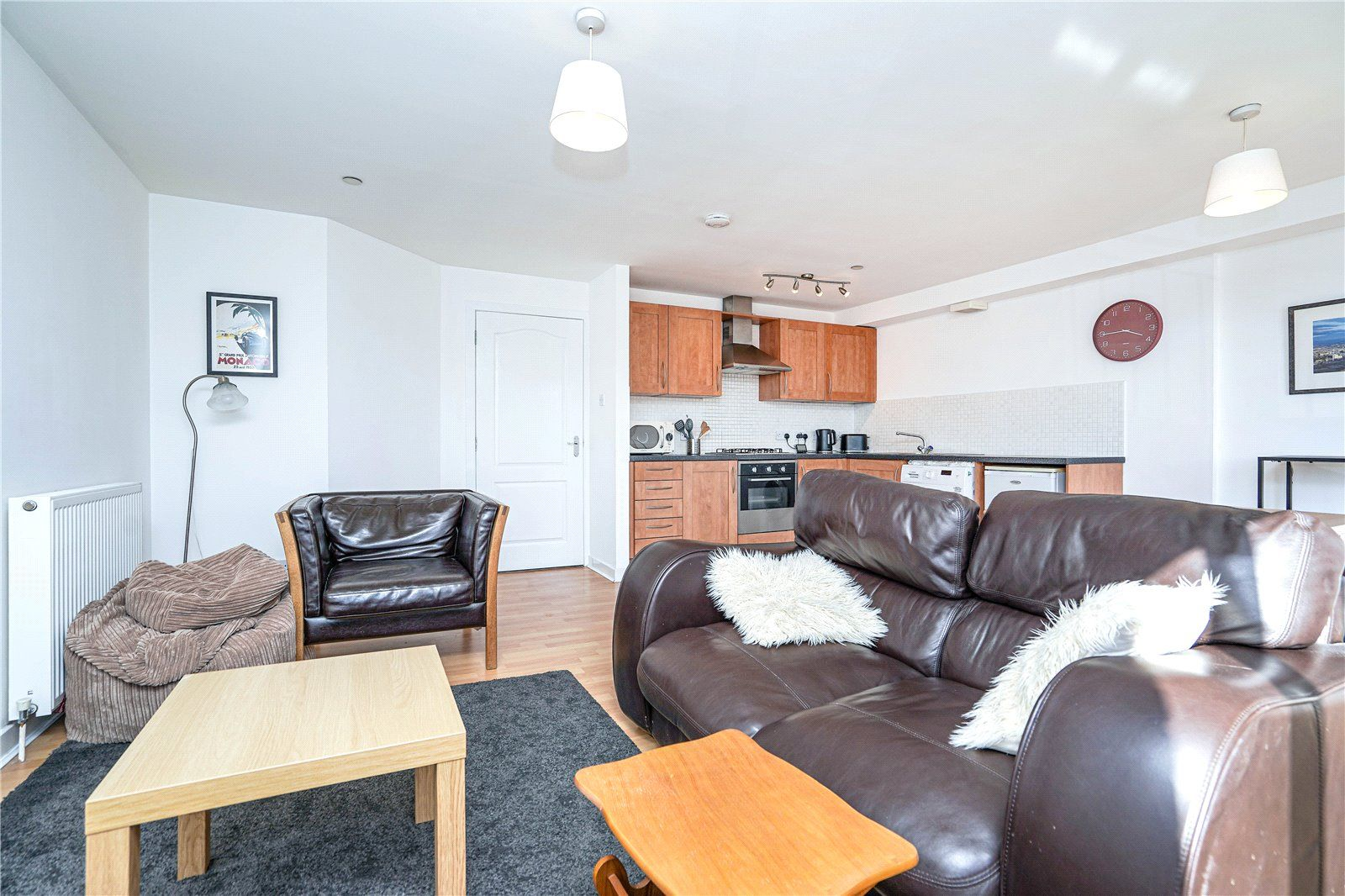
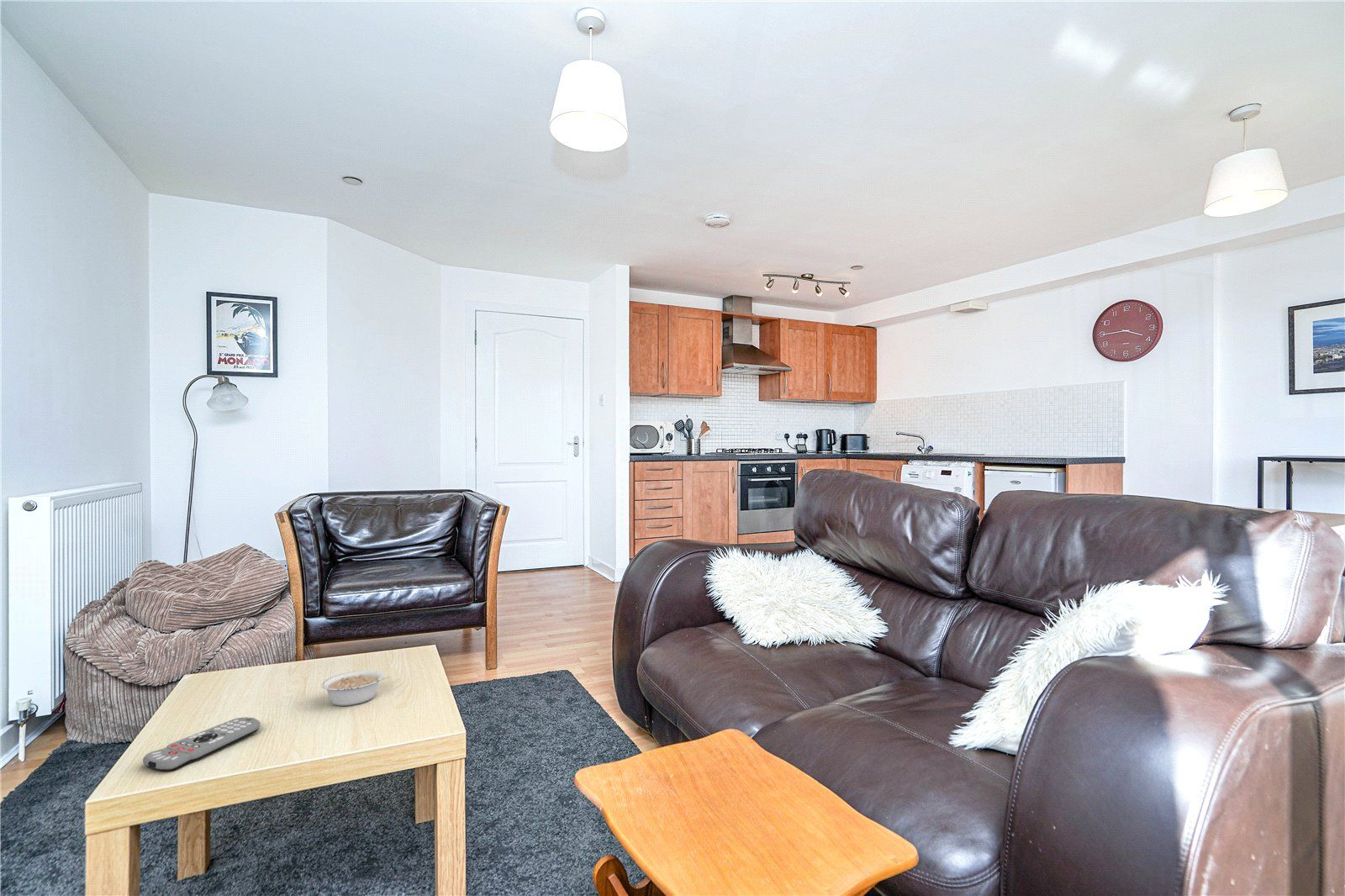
+ legume [320,669,390,707]
+ remote control [142,716,261,772]
